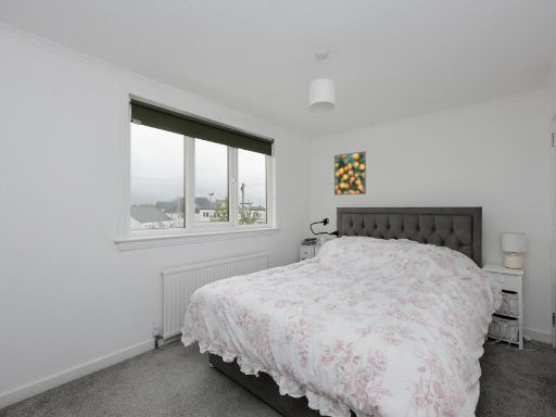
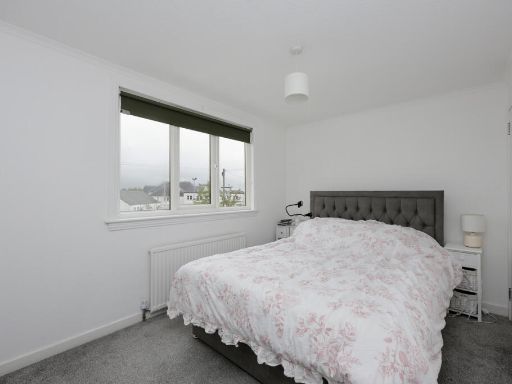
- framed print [333,150,367,197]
